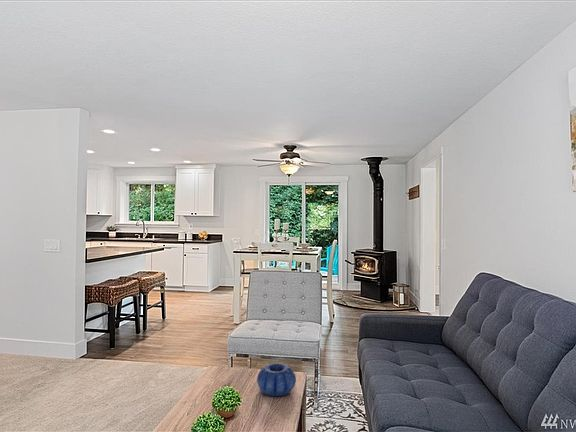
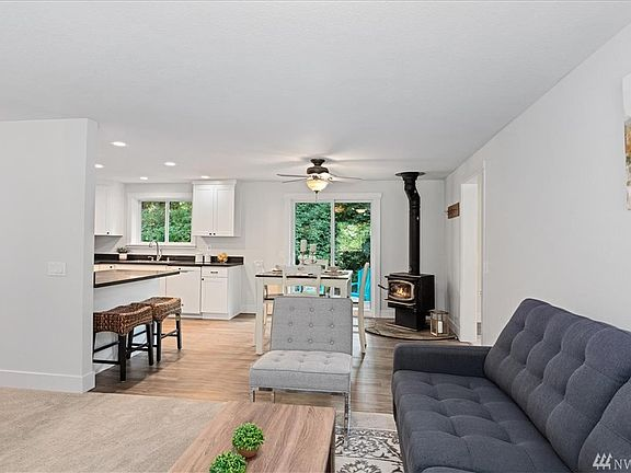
- decorative bowl [256,362,297,397]
